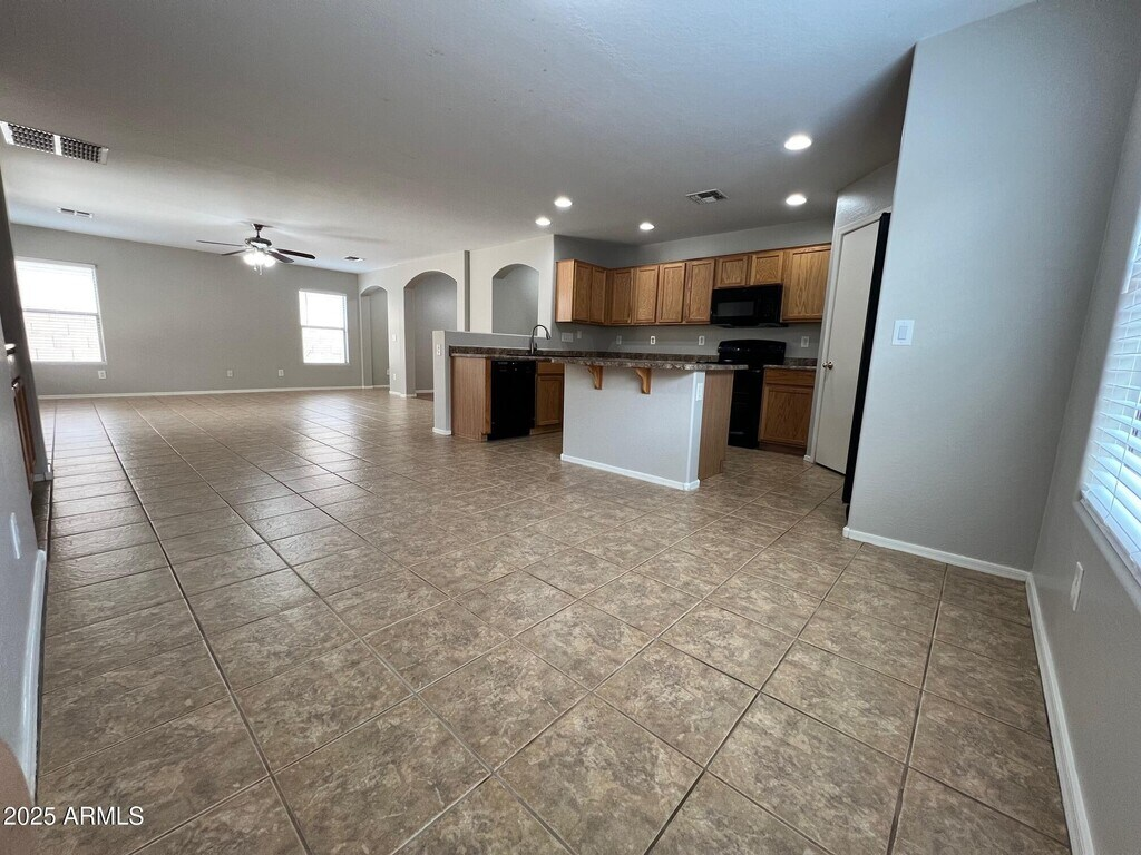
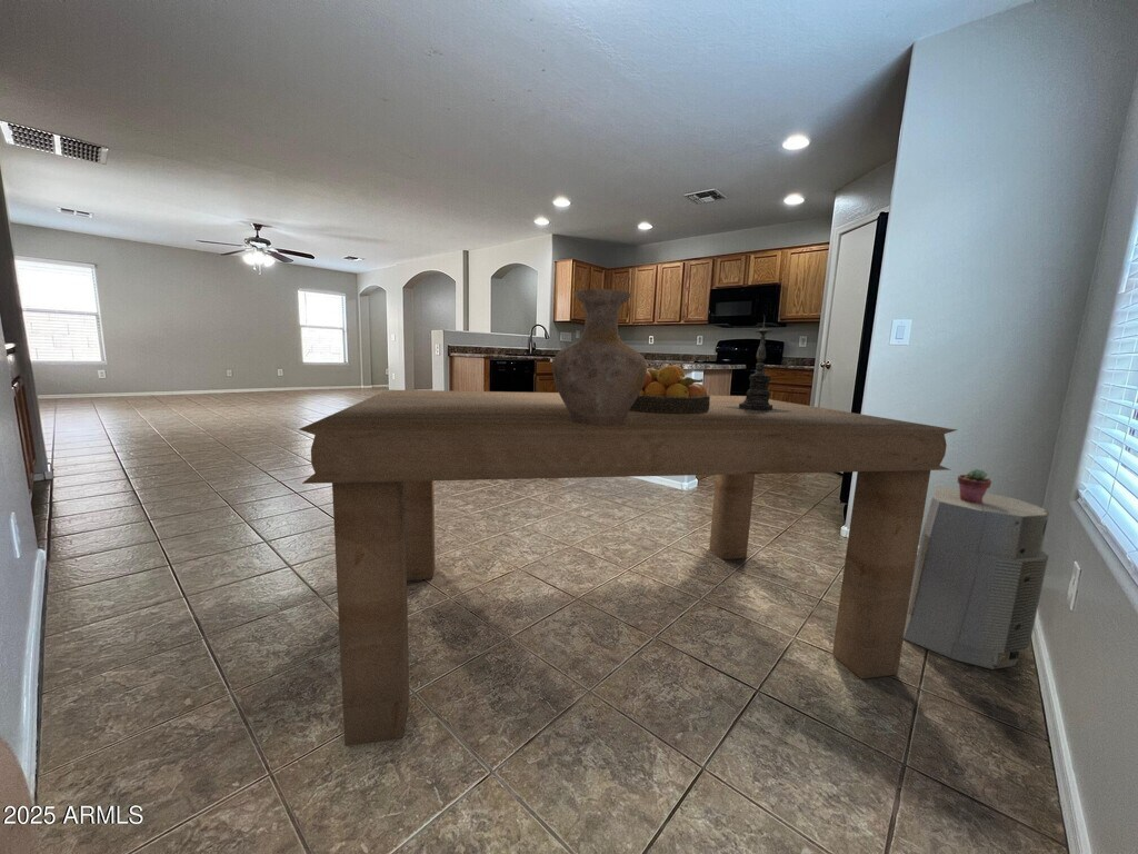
+ air purifier [904,485,1050,671]
+ potted succulent [957,467,992,504]
+ dining table [298,389,958,747]
+ candle holder [730,315,789,413]
+ vase [551,288,648,425]
+ fruit bowl [629,365,711,414]
